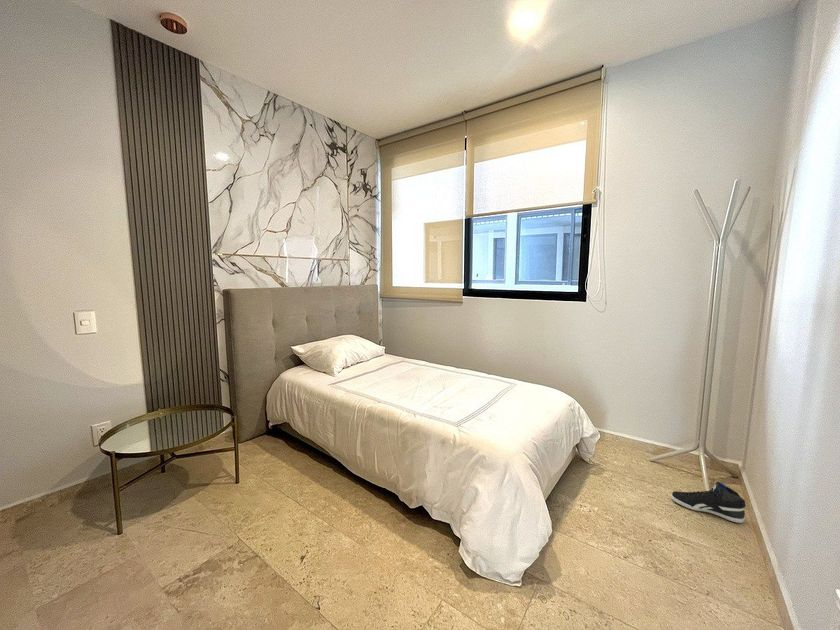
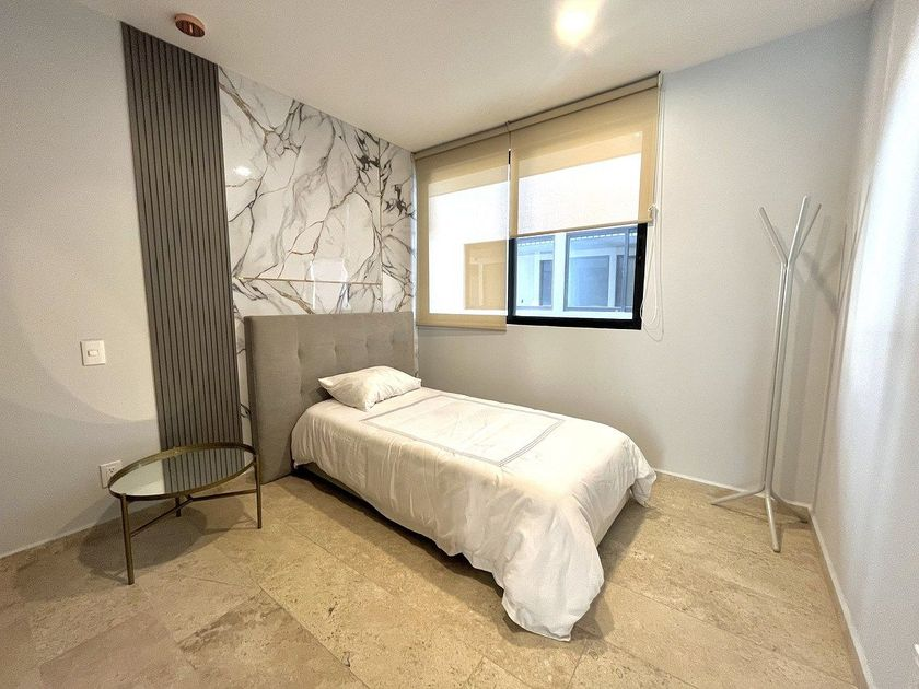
- sneaker [670,481,746,524]
